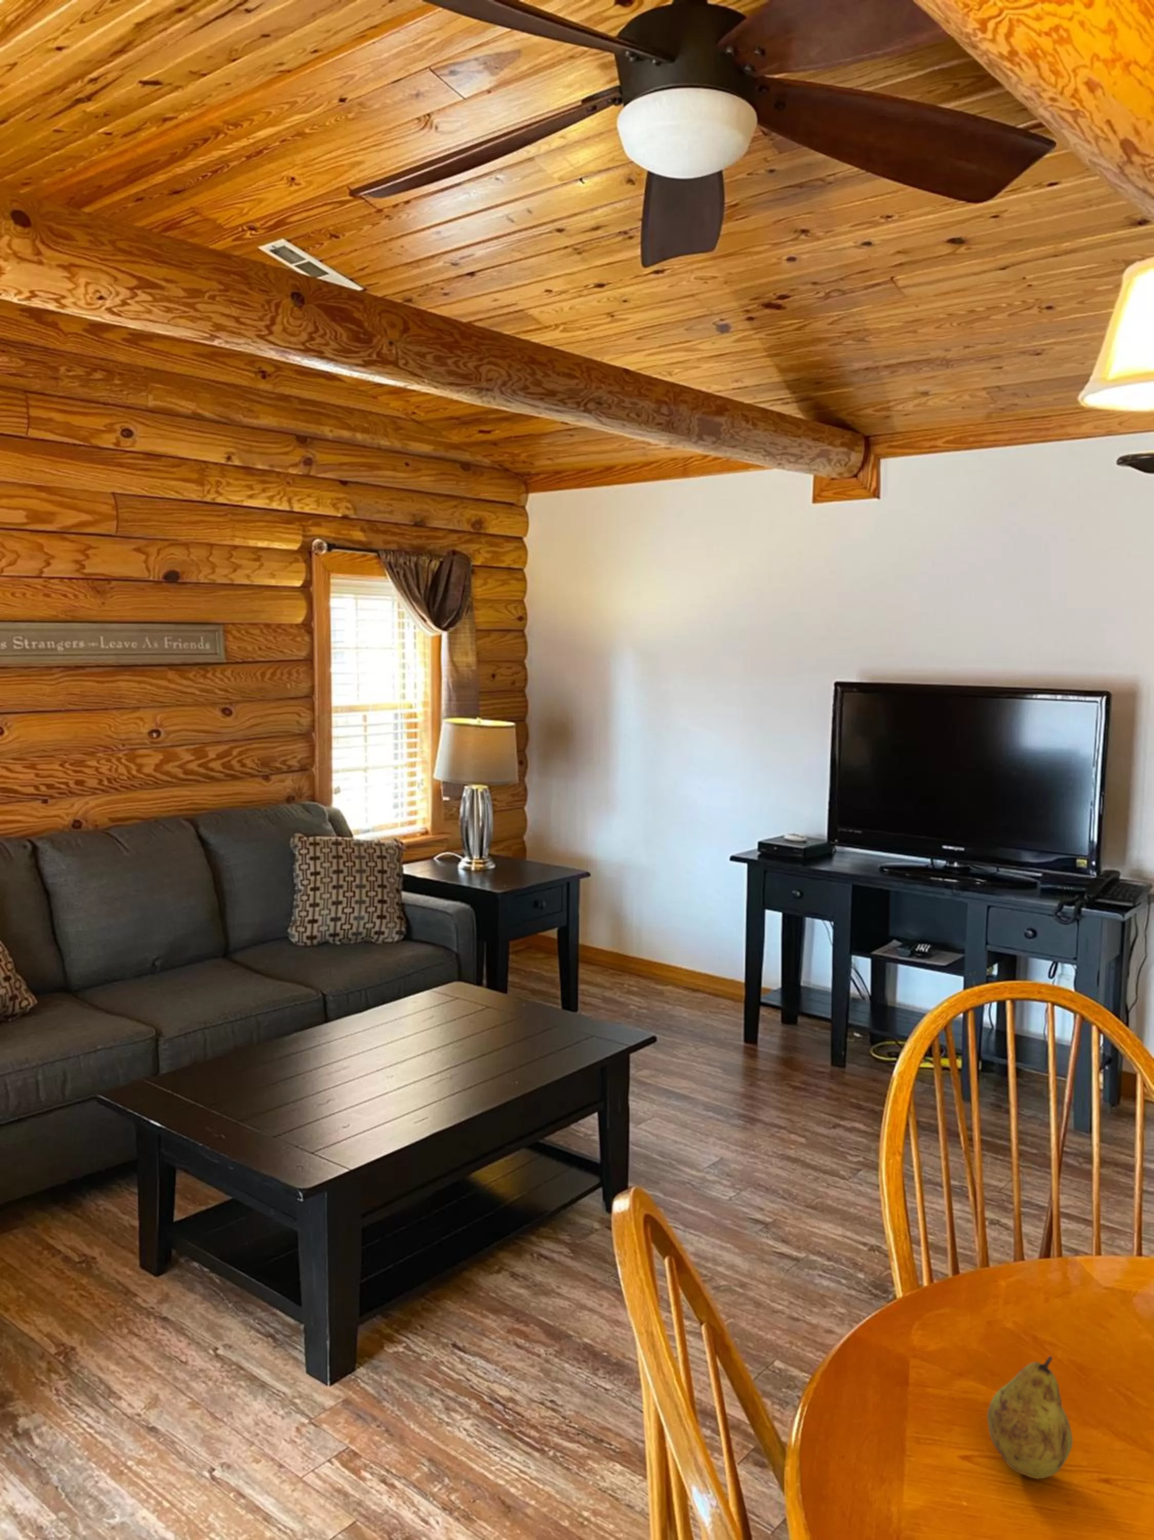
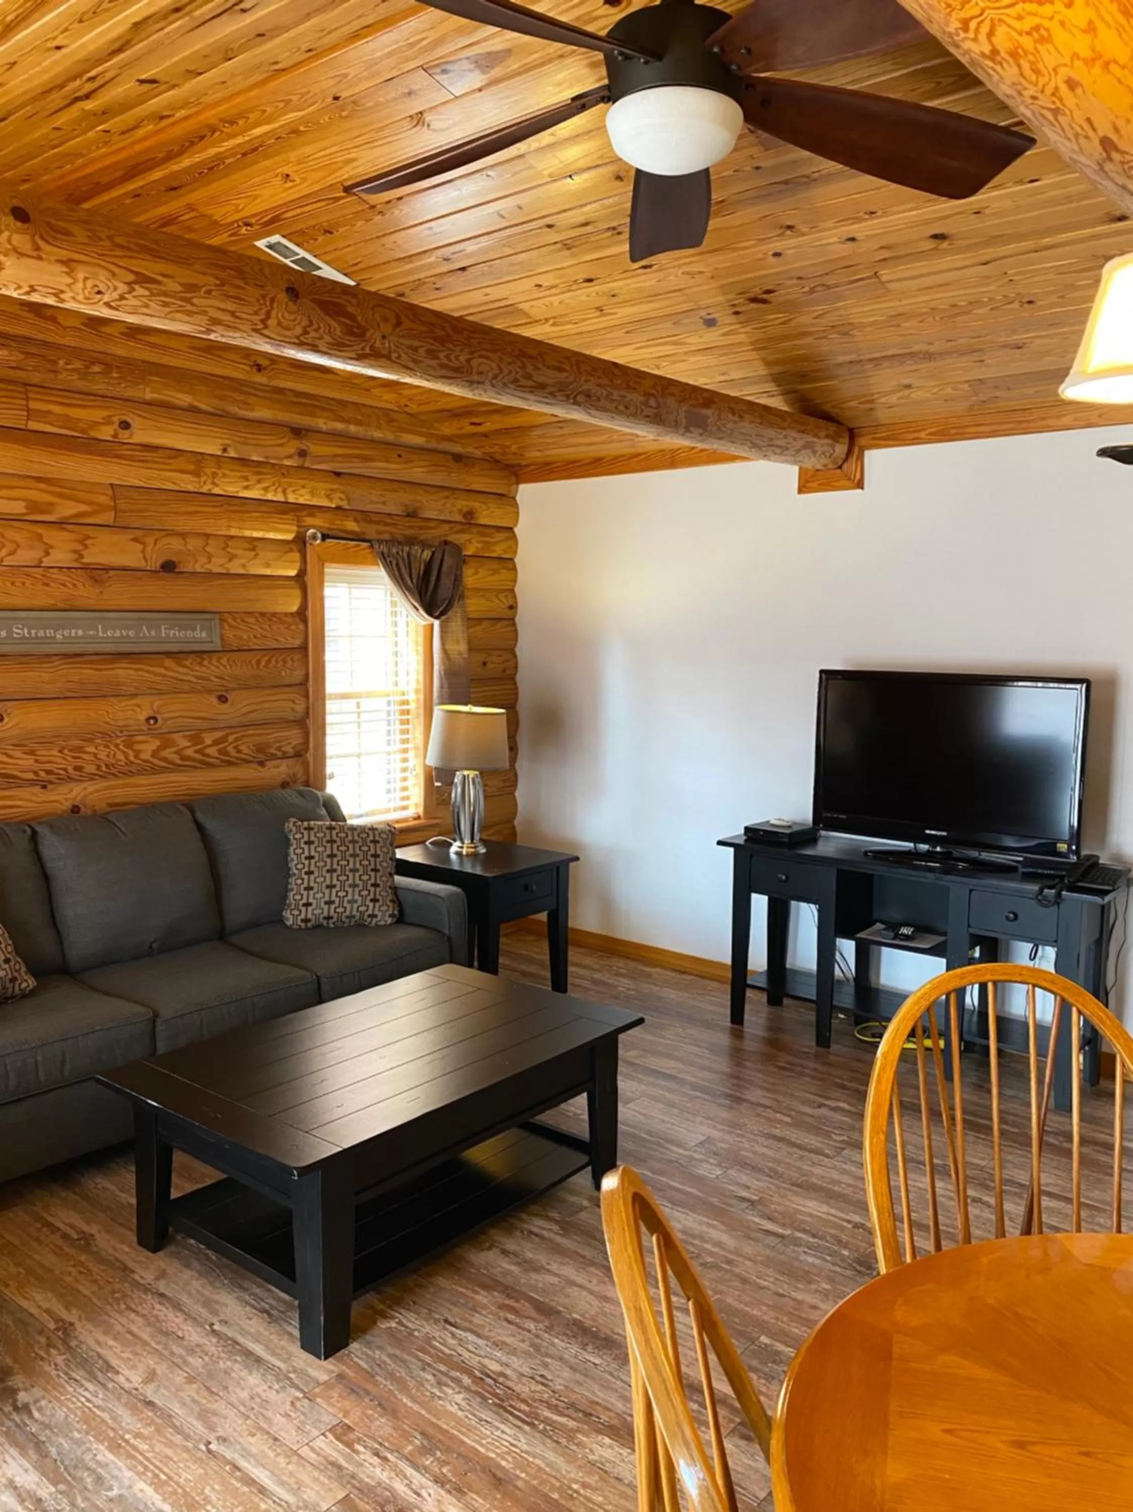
- fruit [987,1356,1073,1479]
